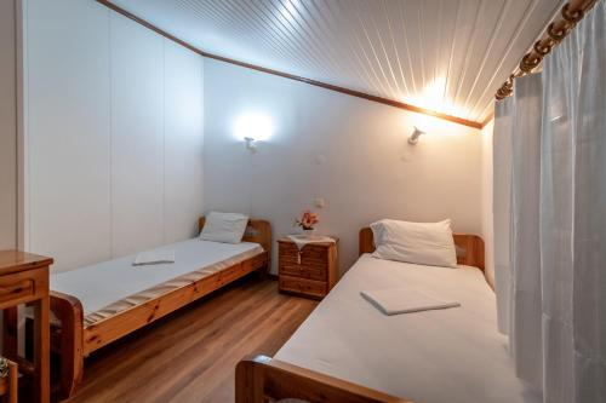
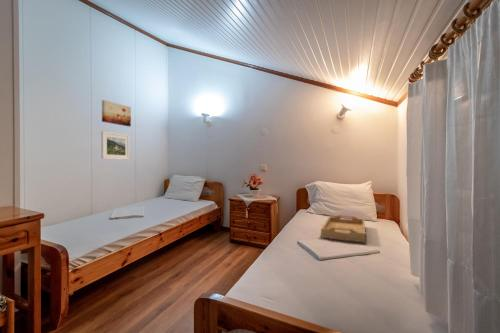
+ wall art [101,99,132,127]
+ serving tray [320,214,366,244]
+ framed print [100,130,130,161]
